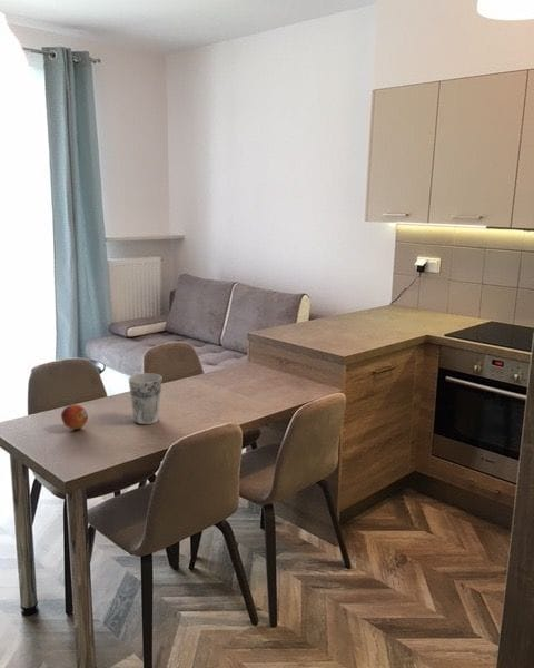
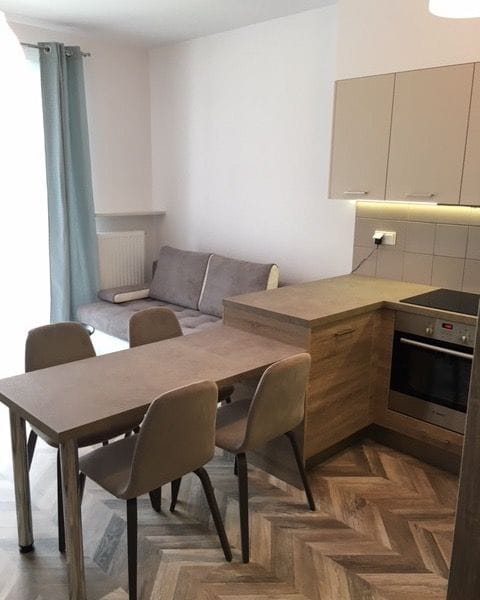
- cup [128,372,162,425]
- fruit [60,403,89,430]
